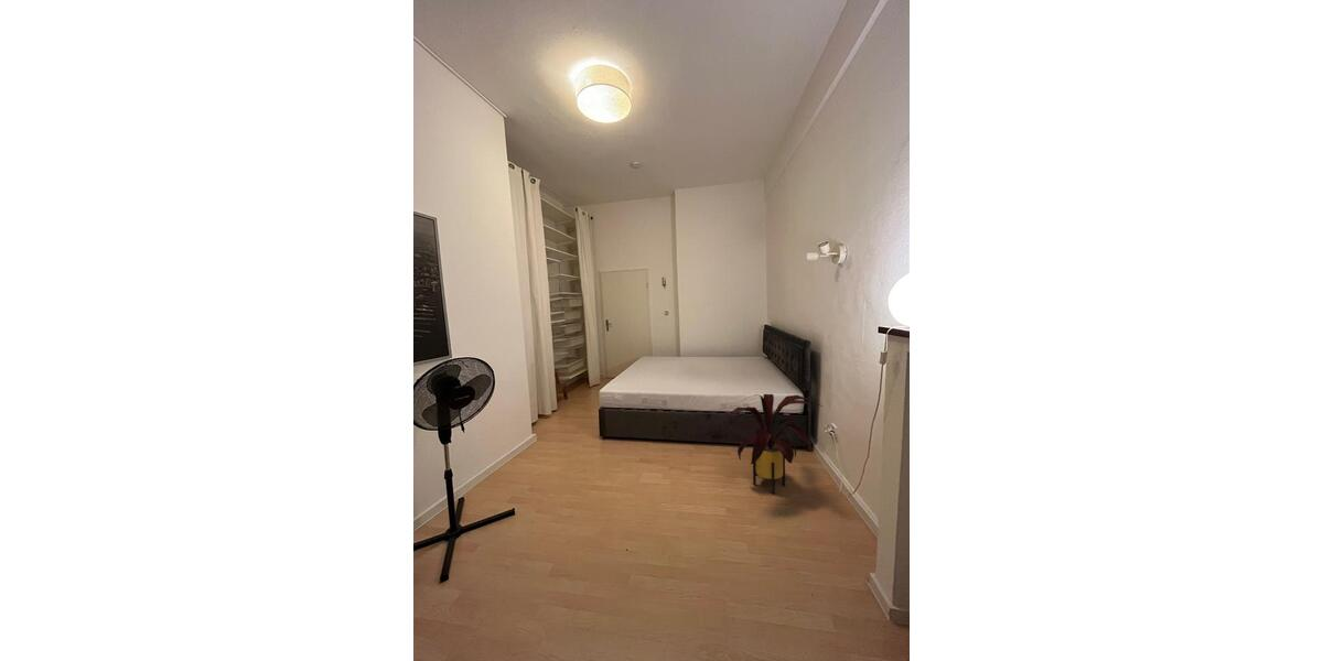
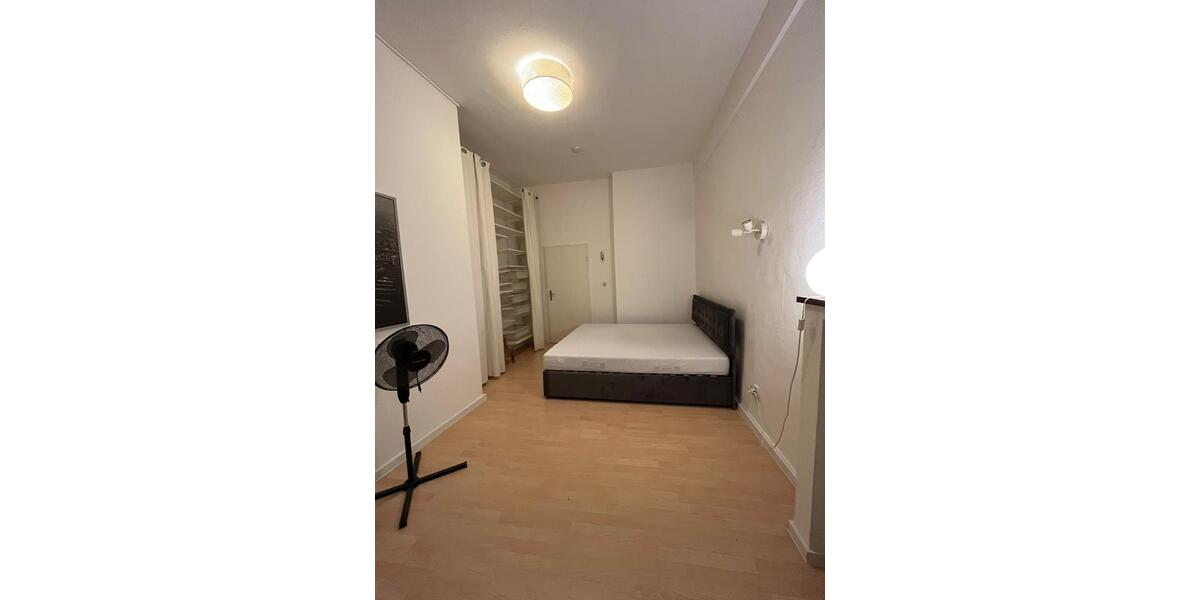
- house plant [724,393,824,495]
